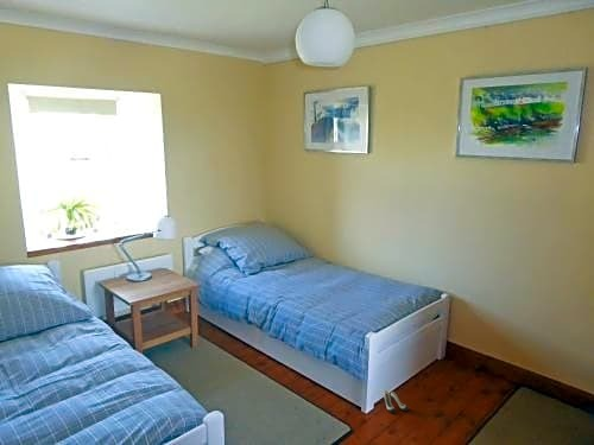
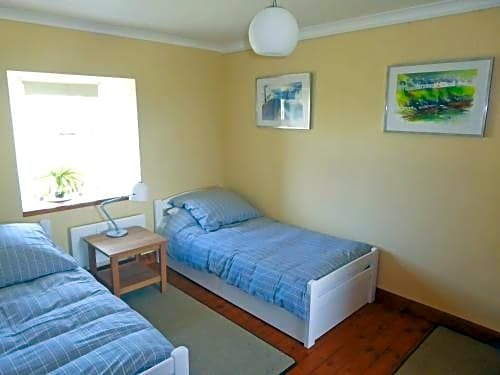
- shoe [383,389,410,415]
